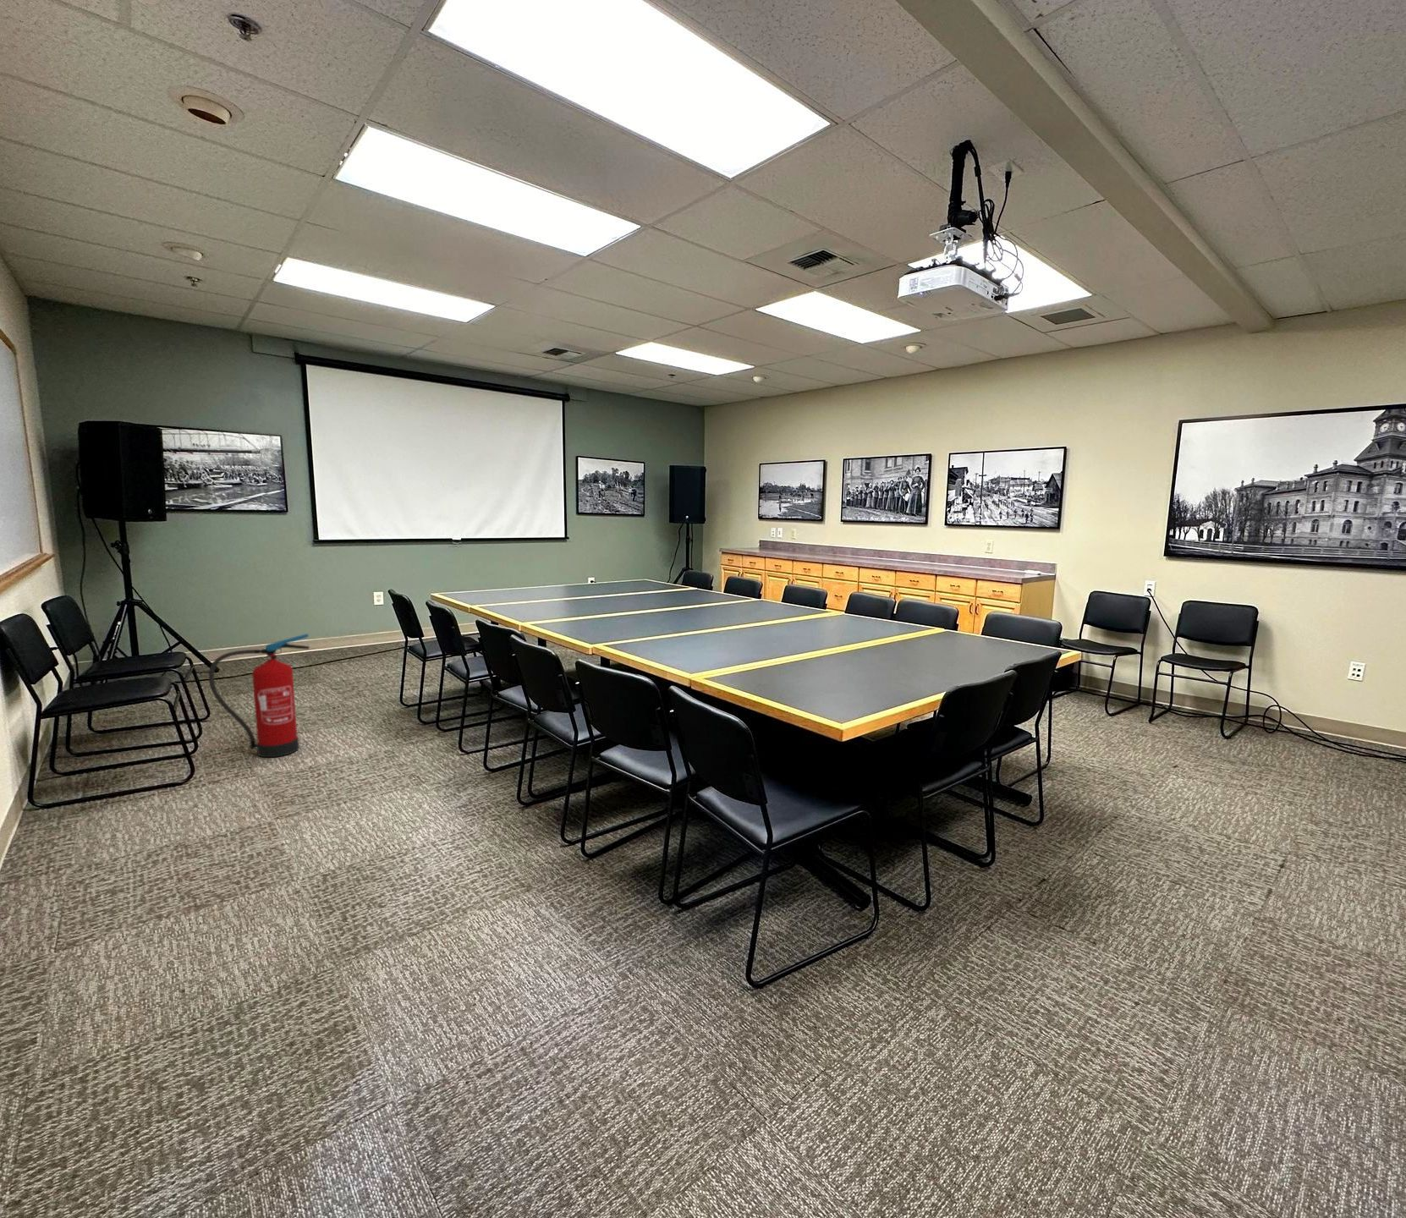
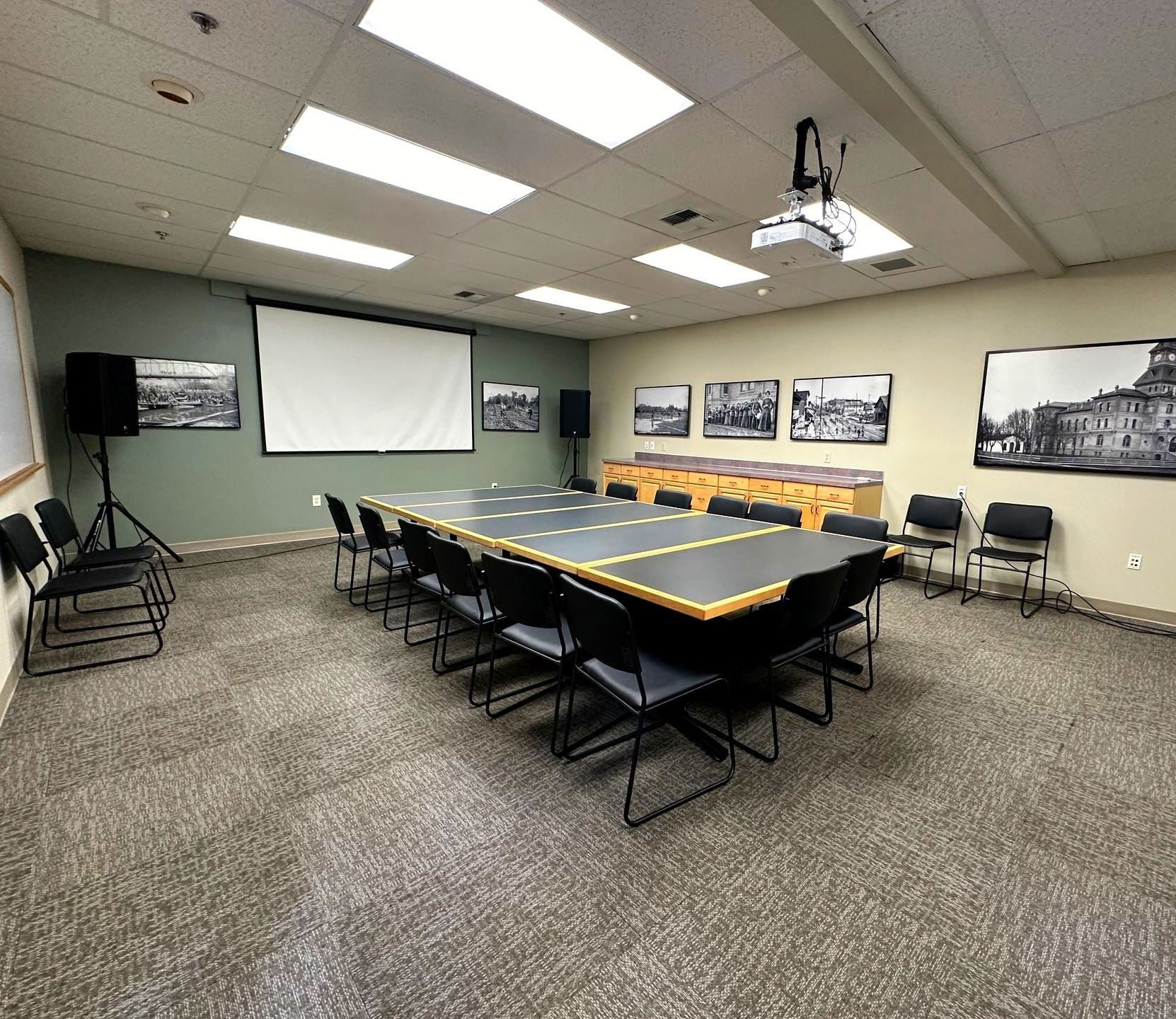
- fire extinguisher [208,632,311,758]
